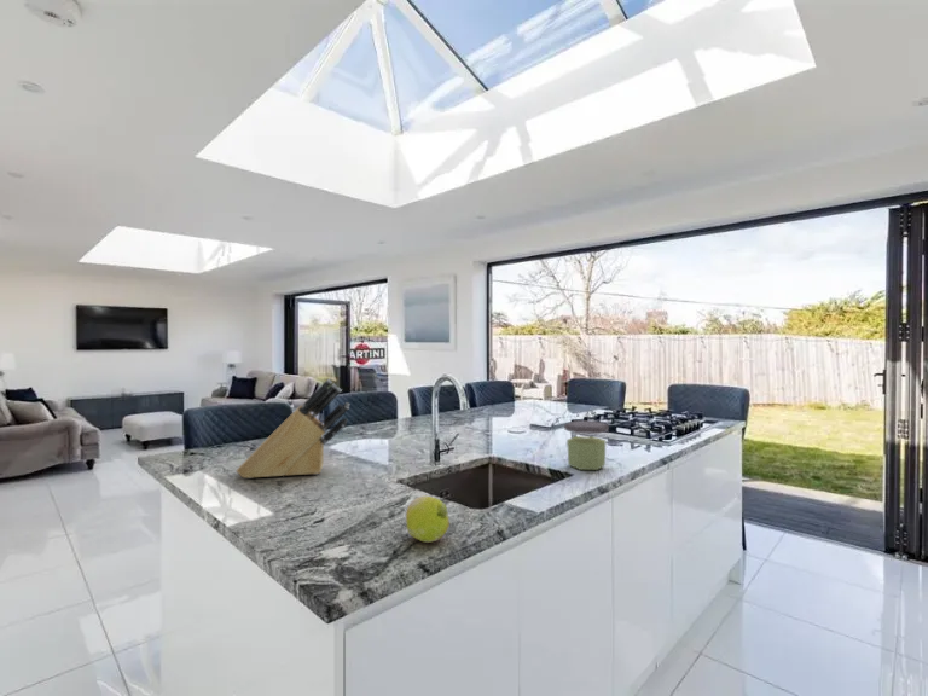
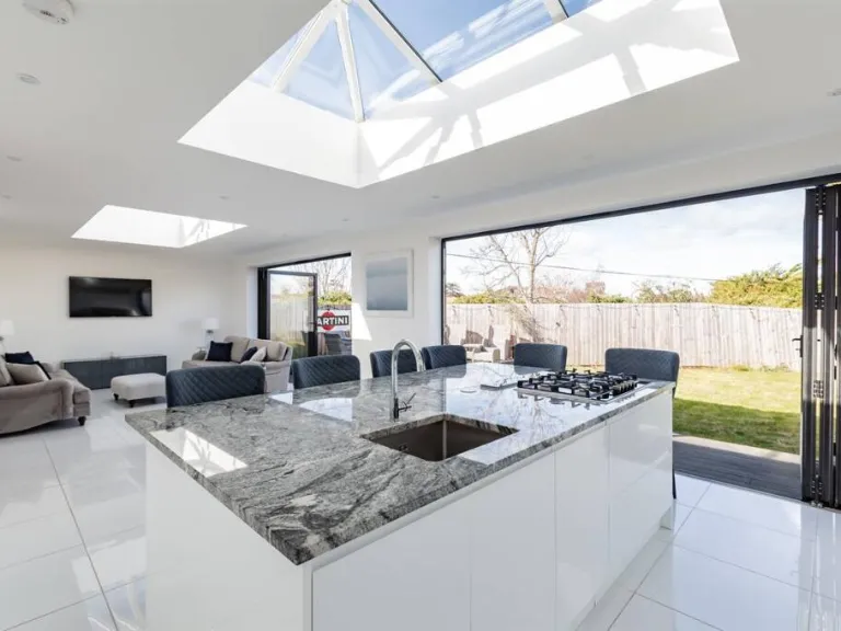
- jar [563,419,610,471]
- fruit [405,495,451,544]
- knife block [236,378,350,480]
